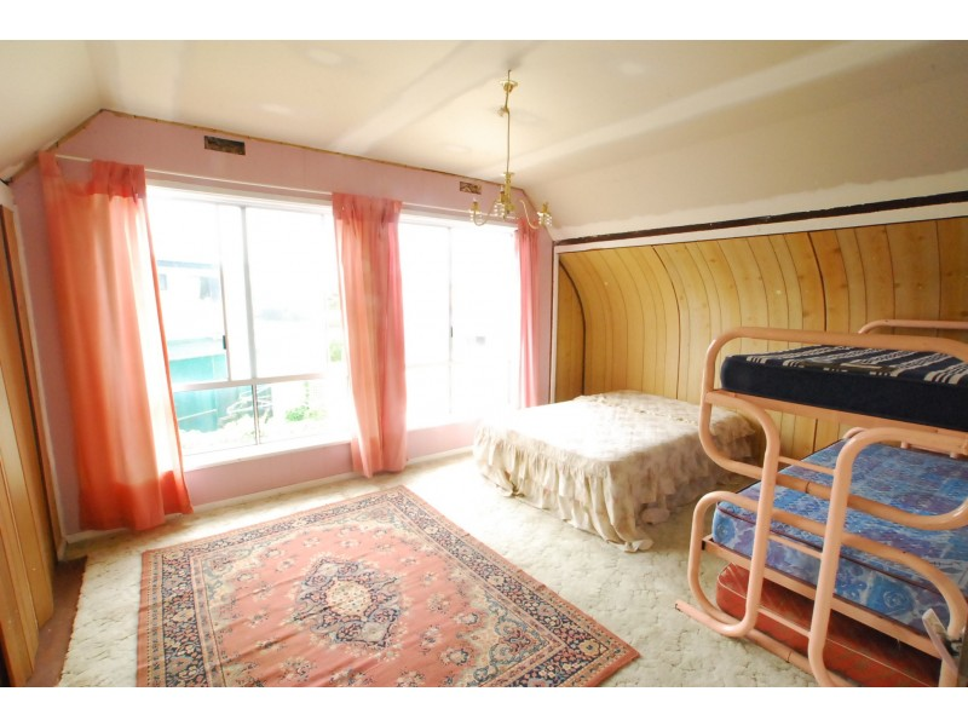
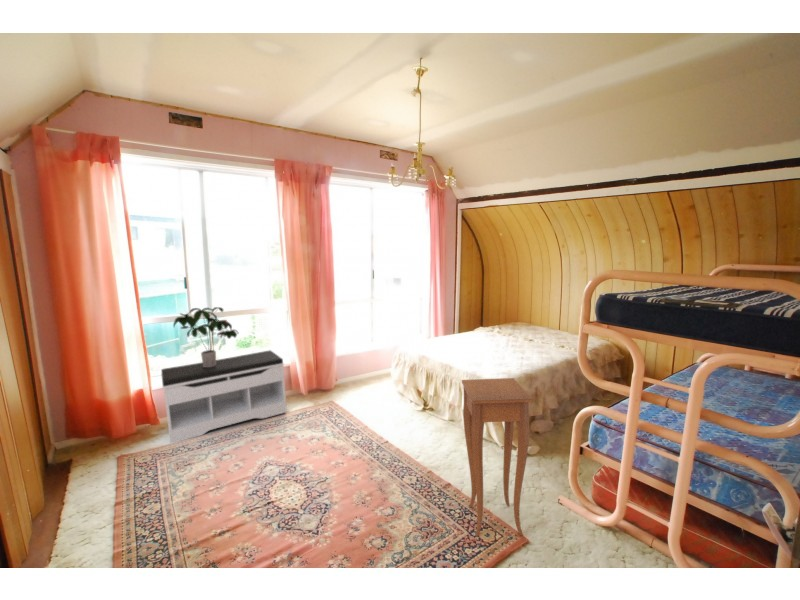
+ side table [461,377,534,538]
+ bench [160,349,288,445]
+ potted plant [172,306,239,367]
